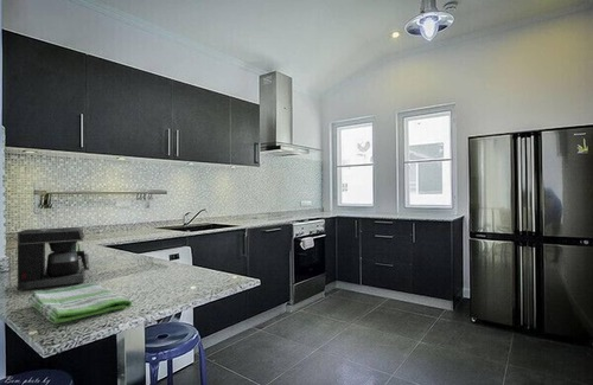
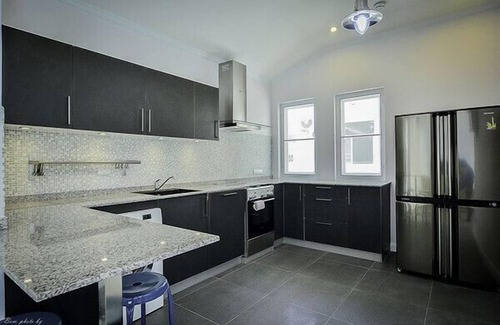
- dish towel [27,282,133,325]
- coffee maker [17,226,90,291]
